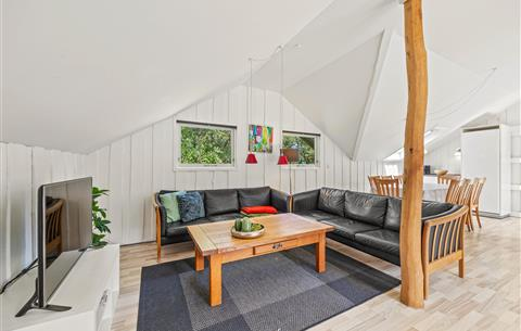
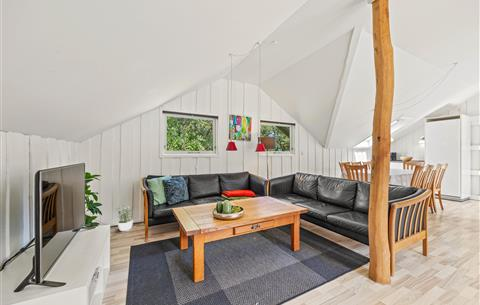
+ potted plant [115,204,134,232]
